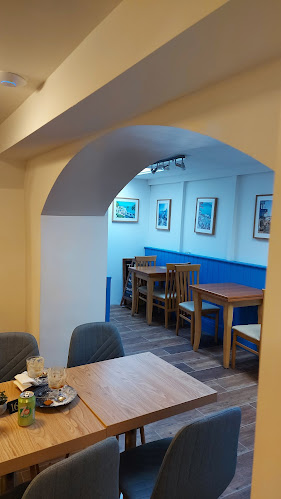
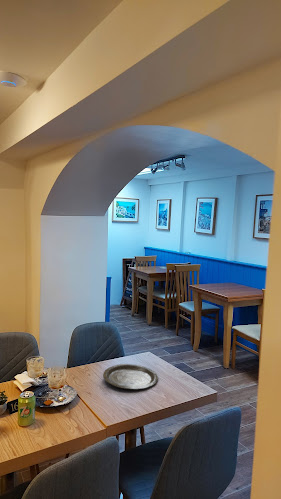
+ plate [102,363,159,390]
